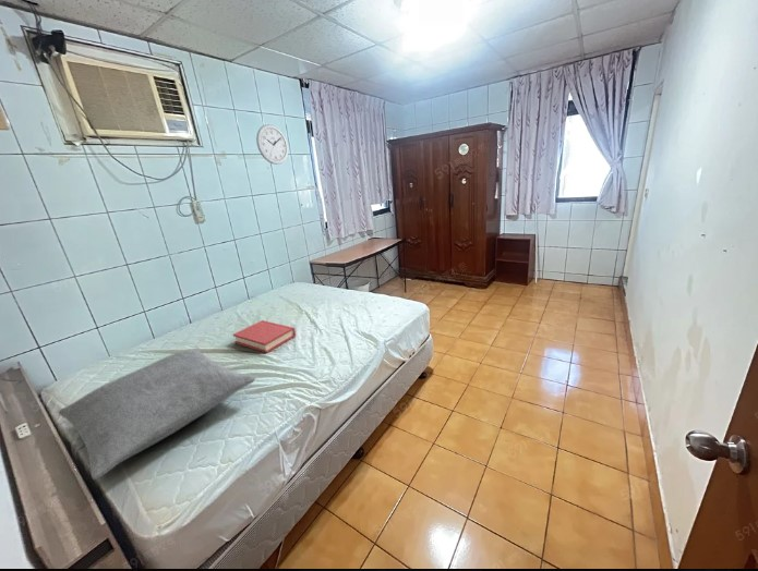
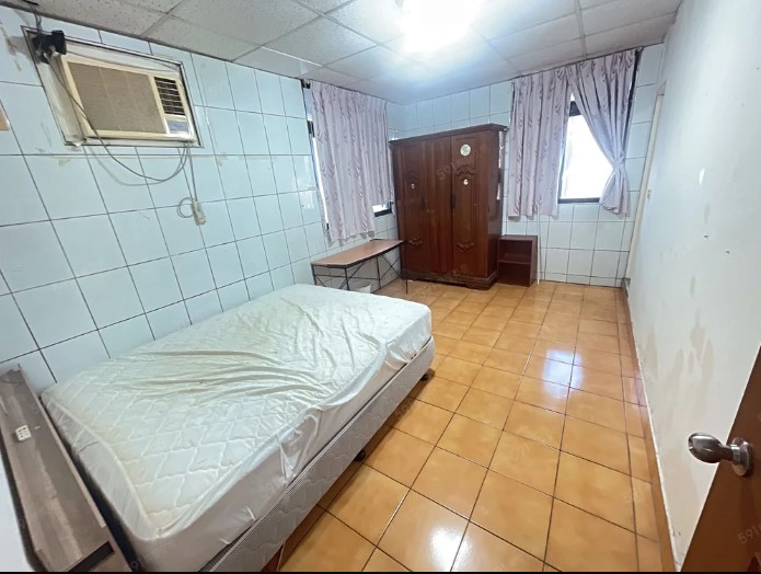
- wall clock [255,123,289,166]
- hardback book [232,319,297,354]
- pillow [57,347,256,481]
